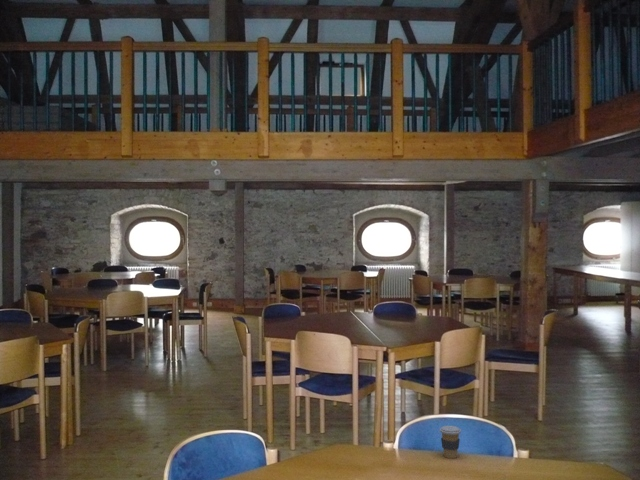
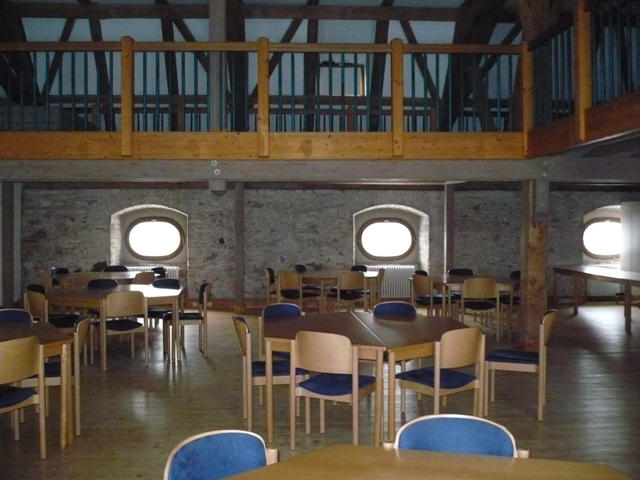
- coffee cup [439,425,462,459]
